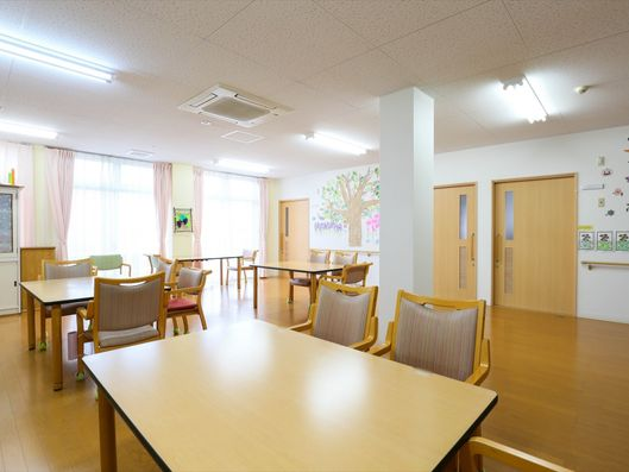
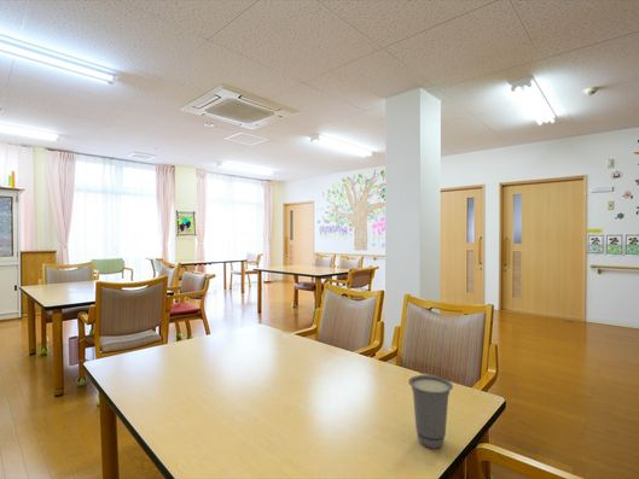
+ cup [407,374,454,449]
